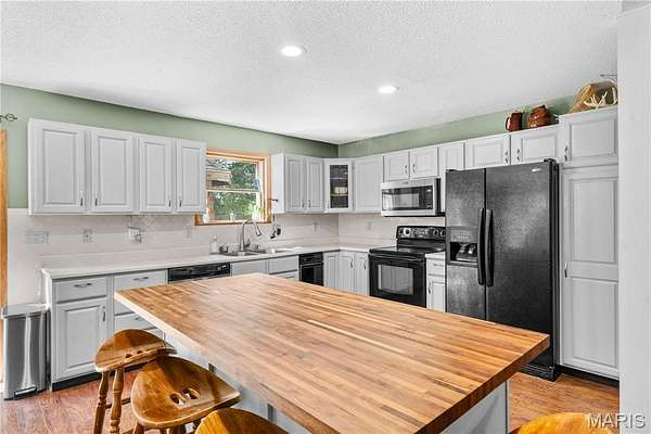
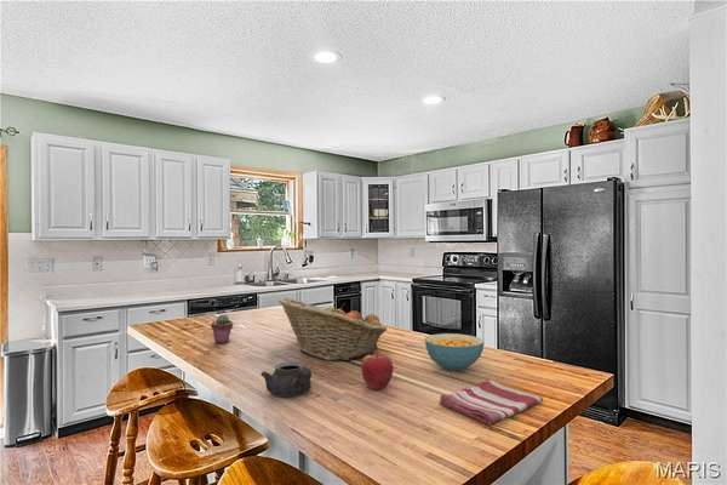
+ apple [360,353,394,390]
+ potted succulent [210,313,234,344]
+ teapot [261,361,313,398]
+ dish towel [439,380,544,426]
+ fruit basket [277,297,388,361]
+ cereal bowl [424,332,485,372]
